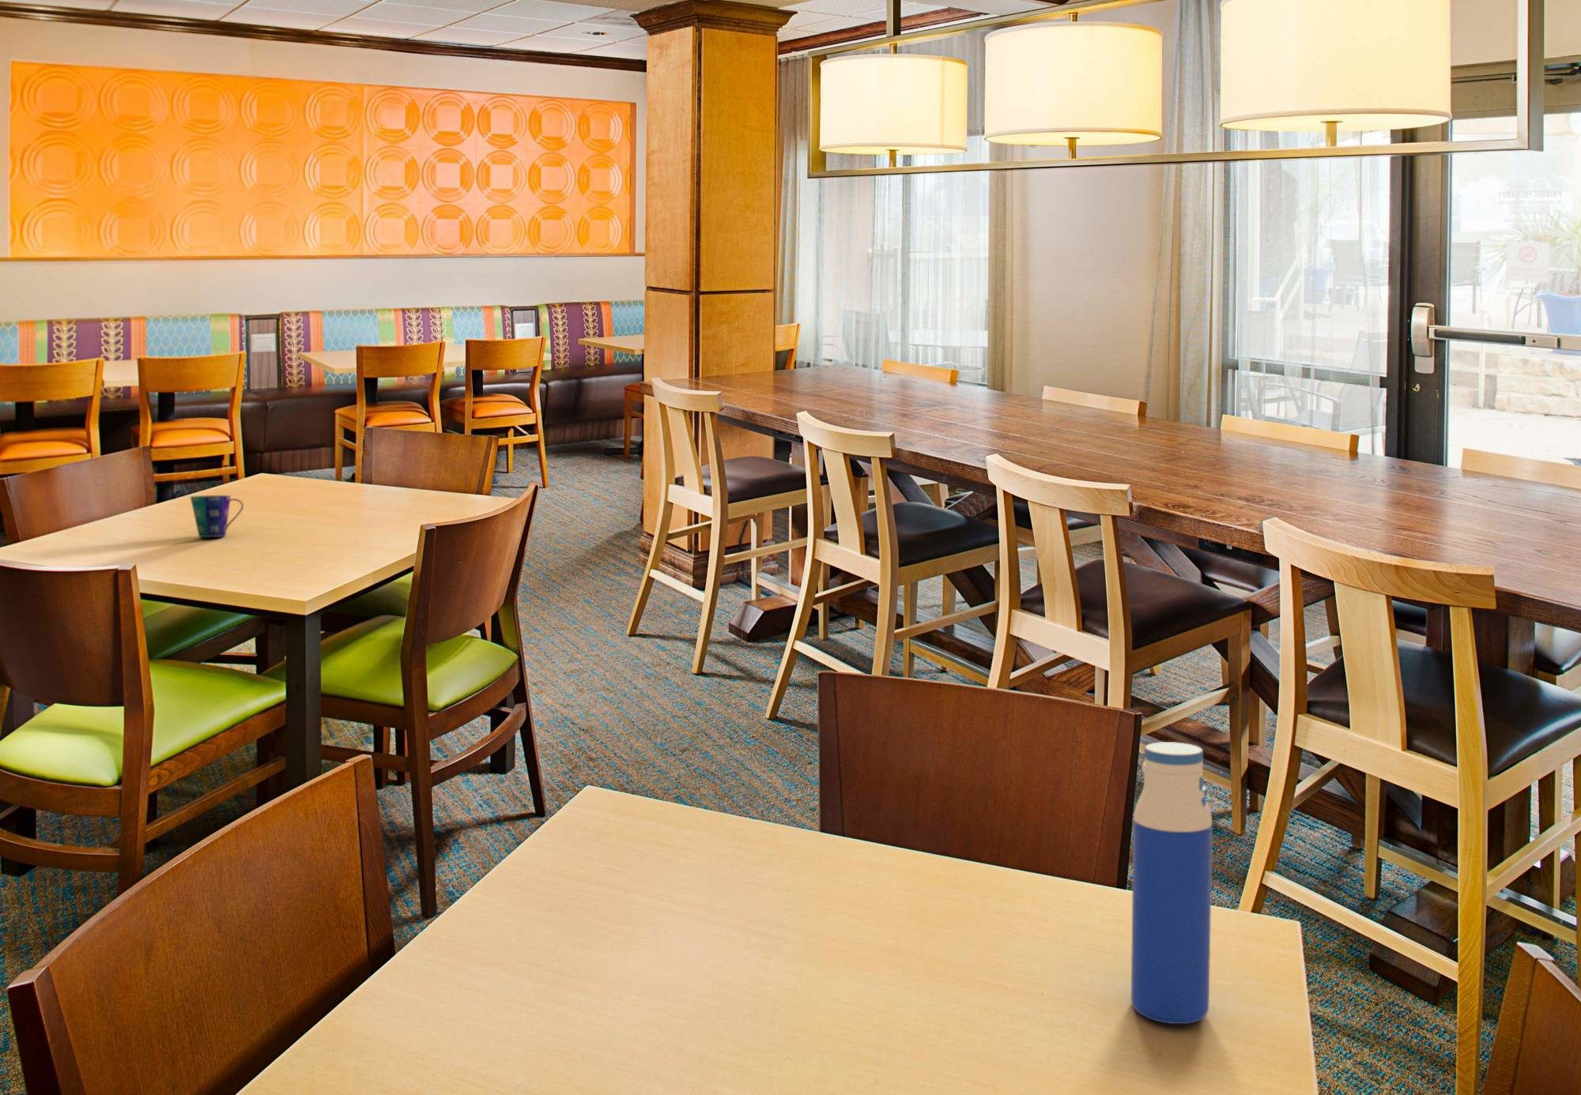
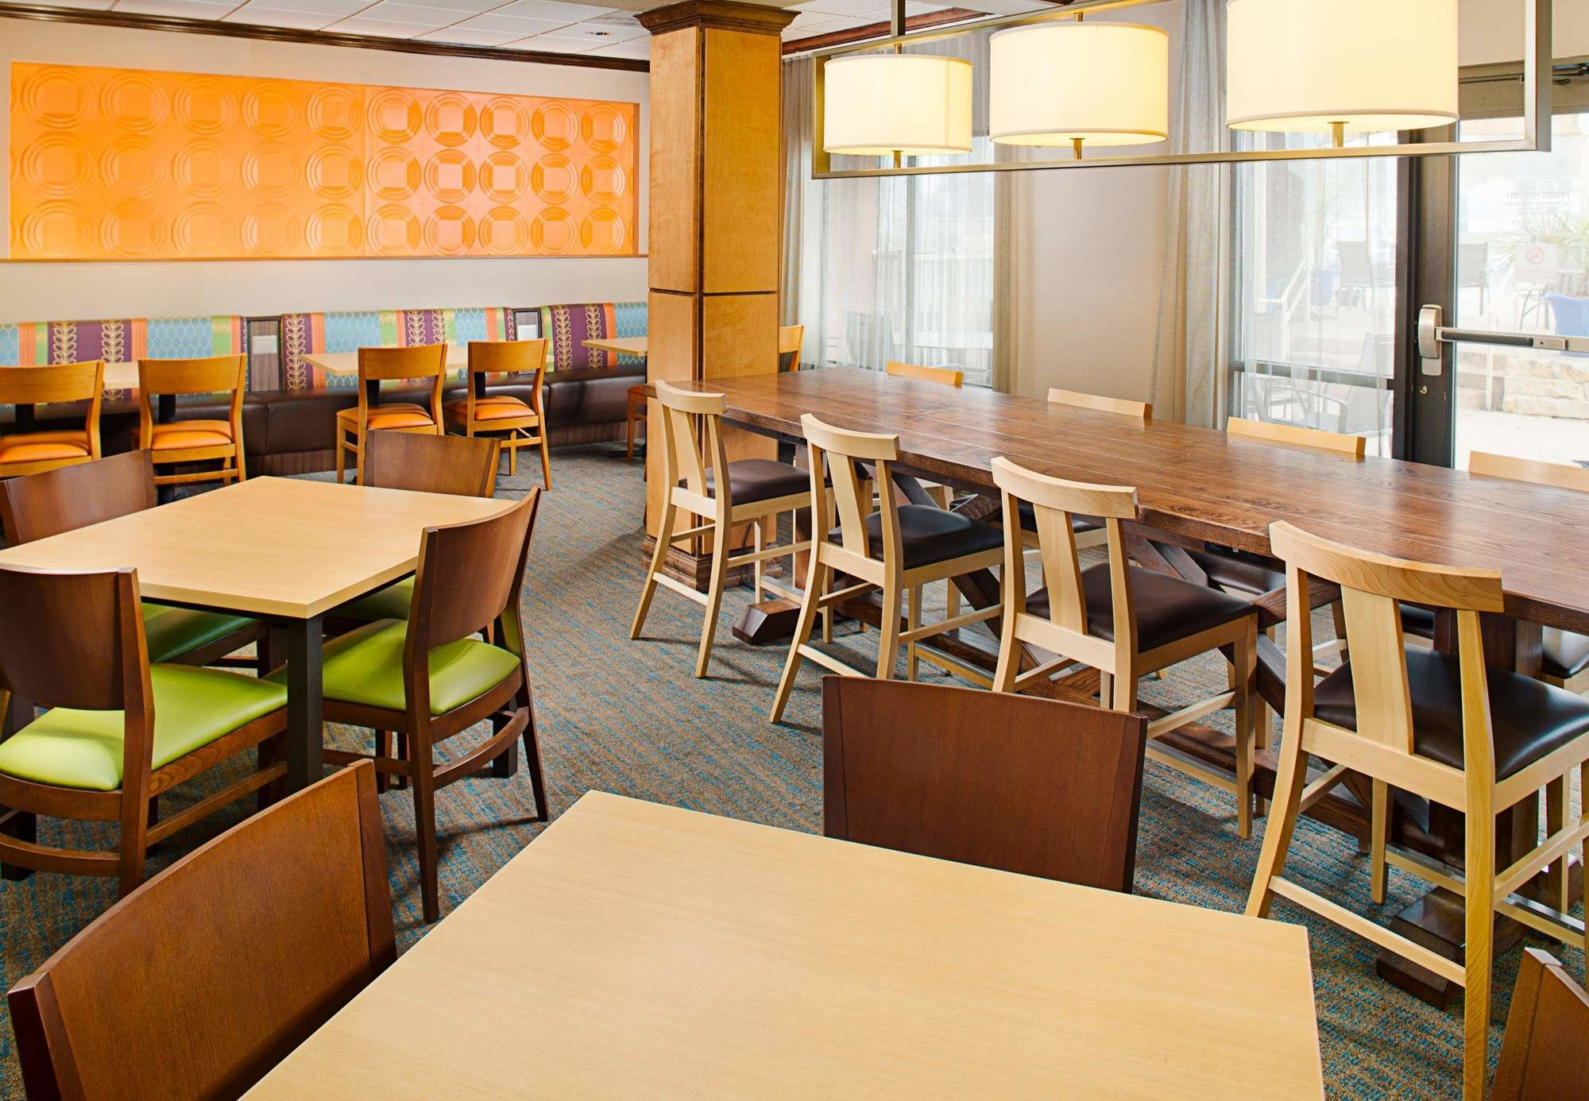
- cup [190,495,244,538]
- water bottle [1130,741,1212,1024]
